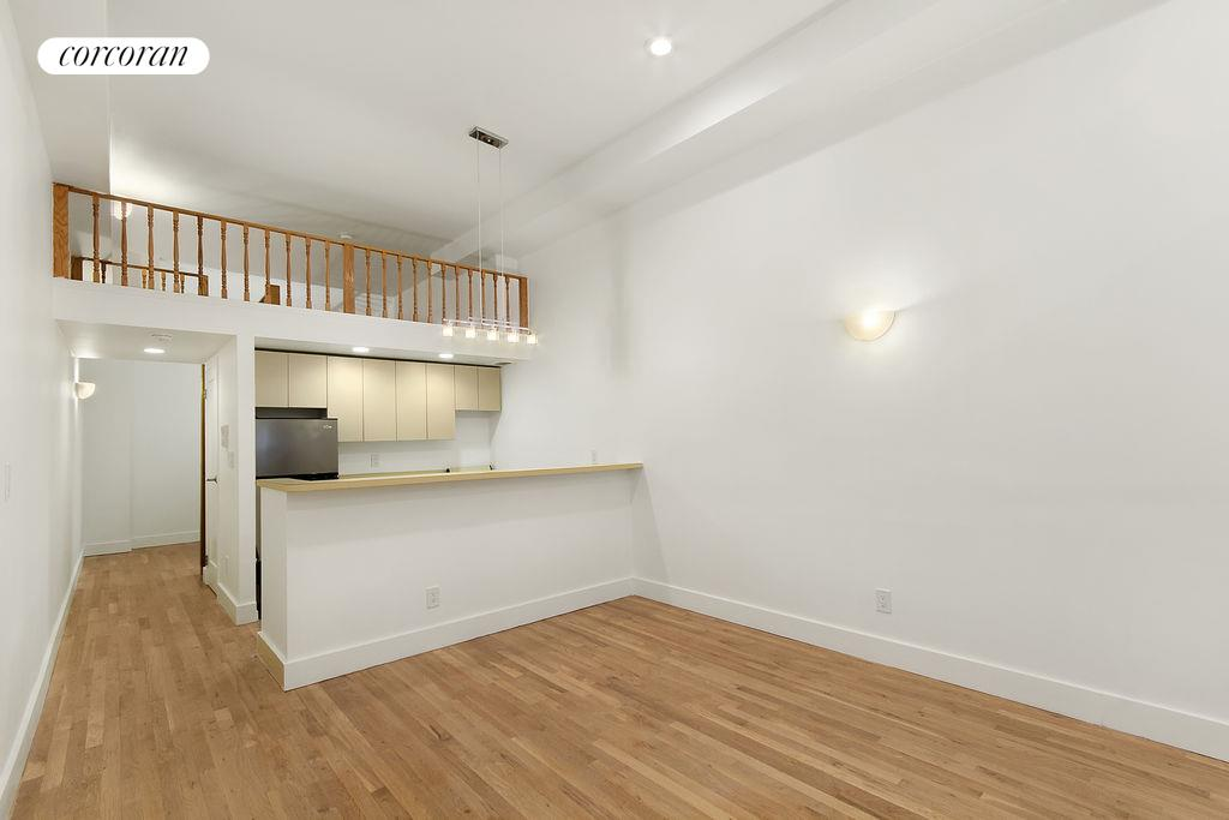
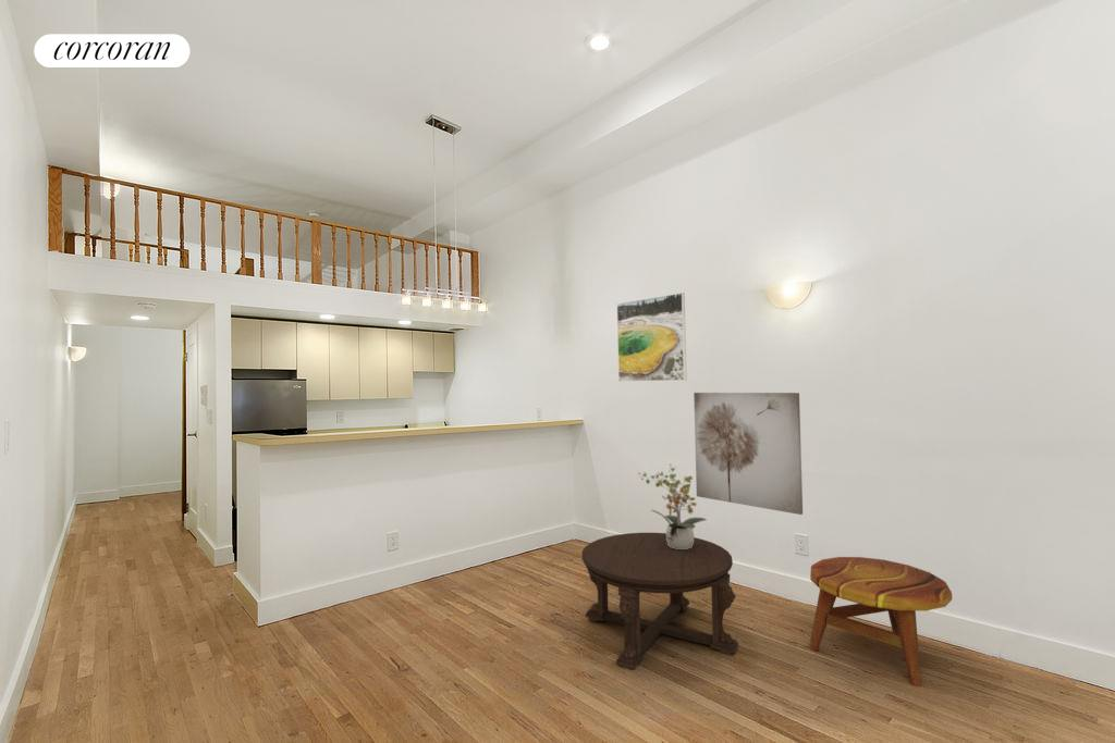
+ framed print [616,292,687,383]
+ wall art [693,392,804,516]
+ potted plant [637,462,708,549]
+ side table [808,556,953,688]
+ coffee table [581,532,739,670]
